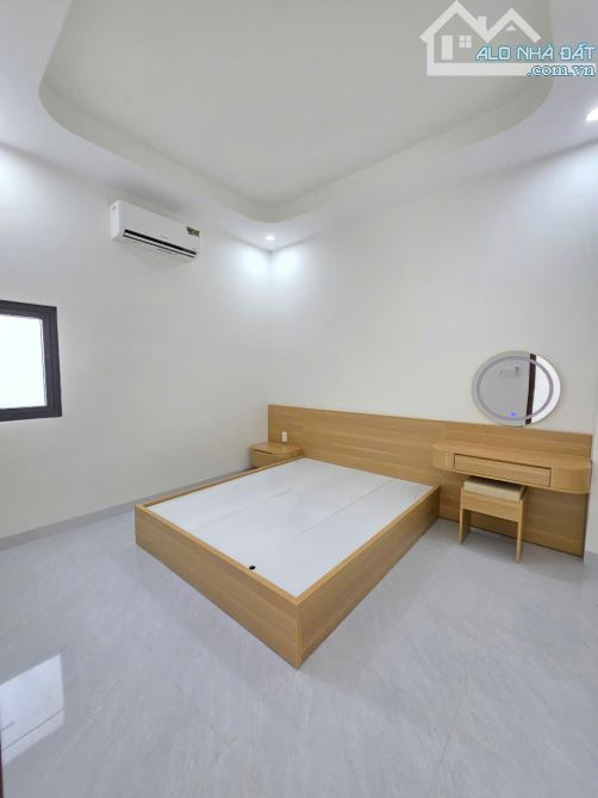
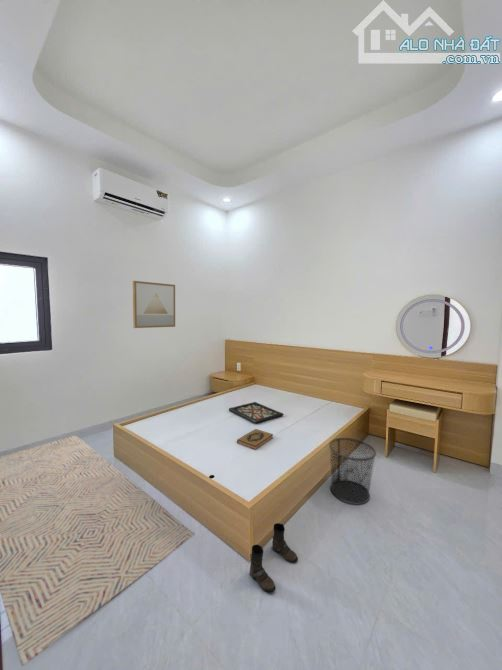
+ decorative tray [228,401,285,424]
+ rug [0,435,195,667]
+ wall art [132,280,176,329]
+ waste bin [328,437,377,505]
+ boots [249,522,299,593]
+ hardback book [236,428,274,451]
